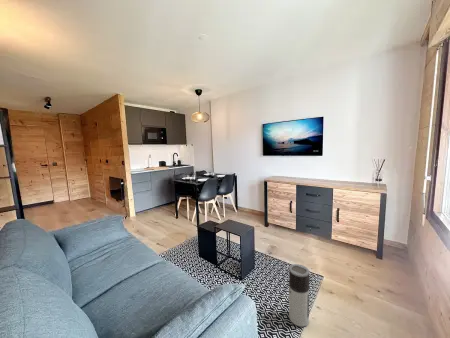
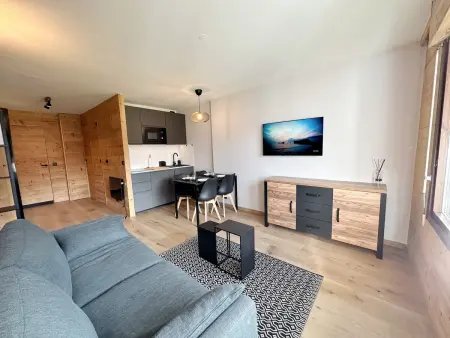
- air purifier [288,263,310,328]
